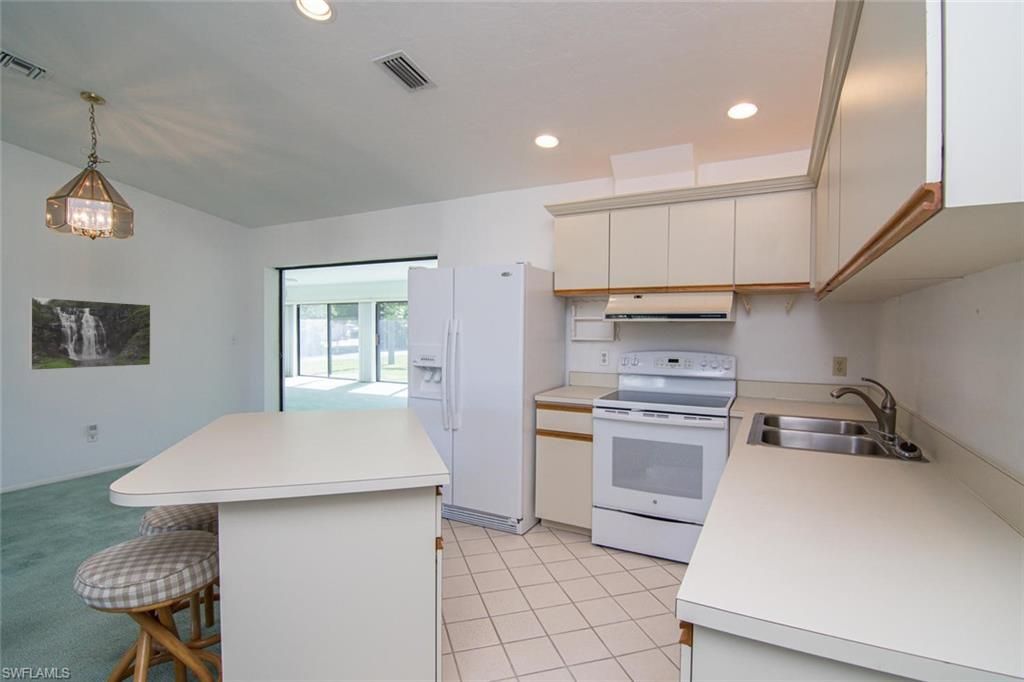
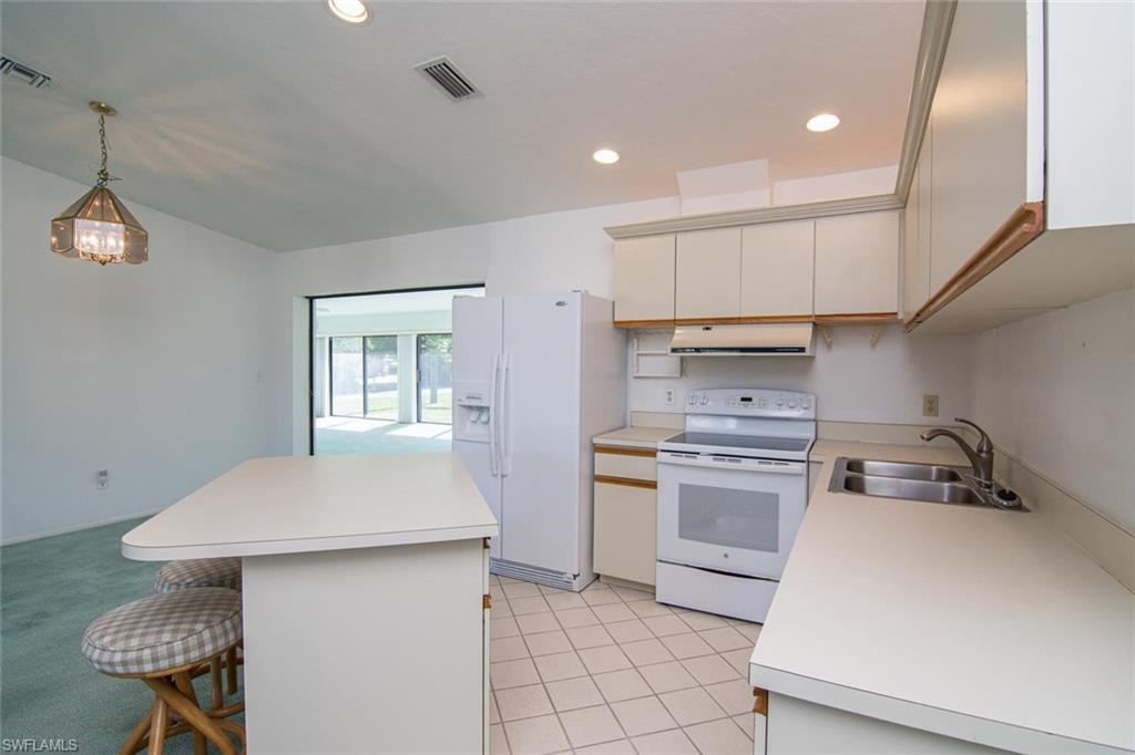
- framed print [28,296,152,371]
